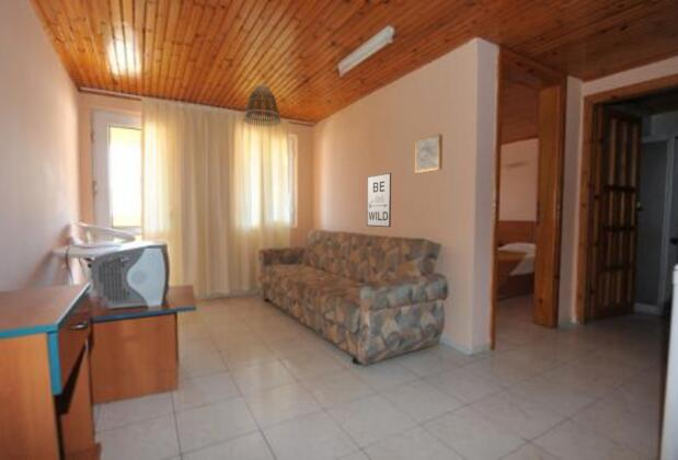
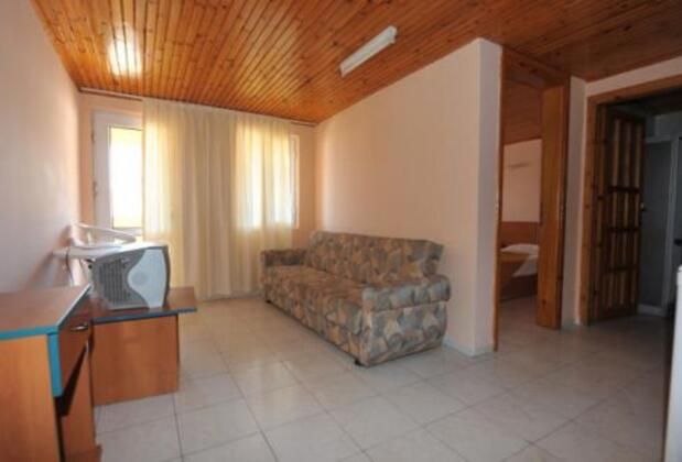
- lamp shade [242,83,283,127]
- wall art [414,134,444,174]
- wall art [366,172,392,228]
